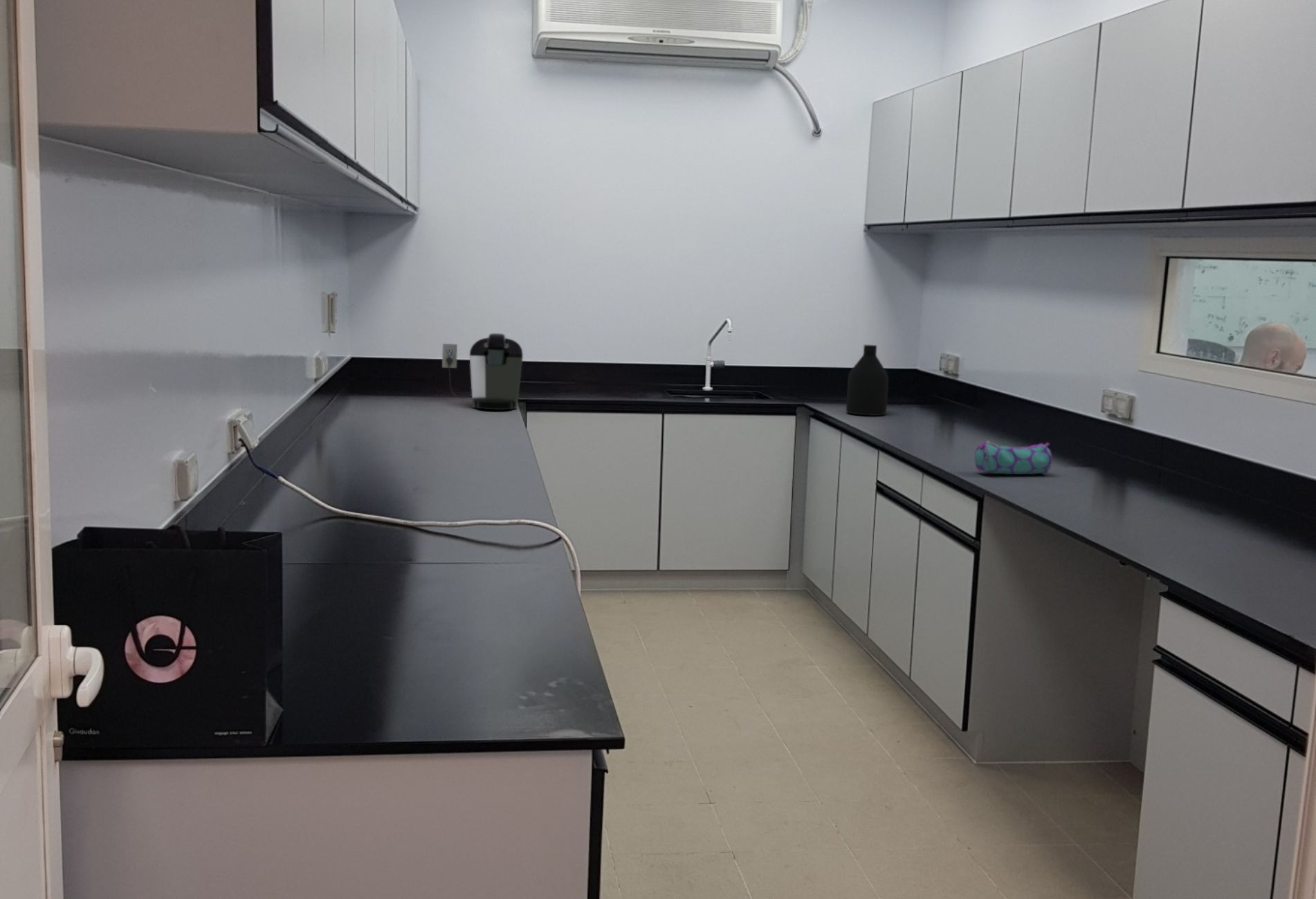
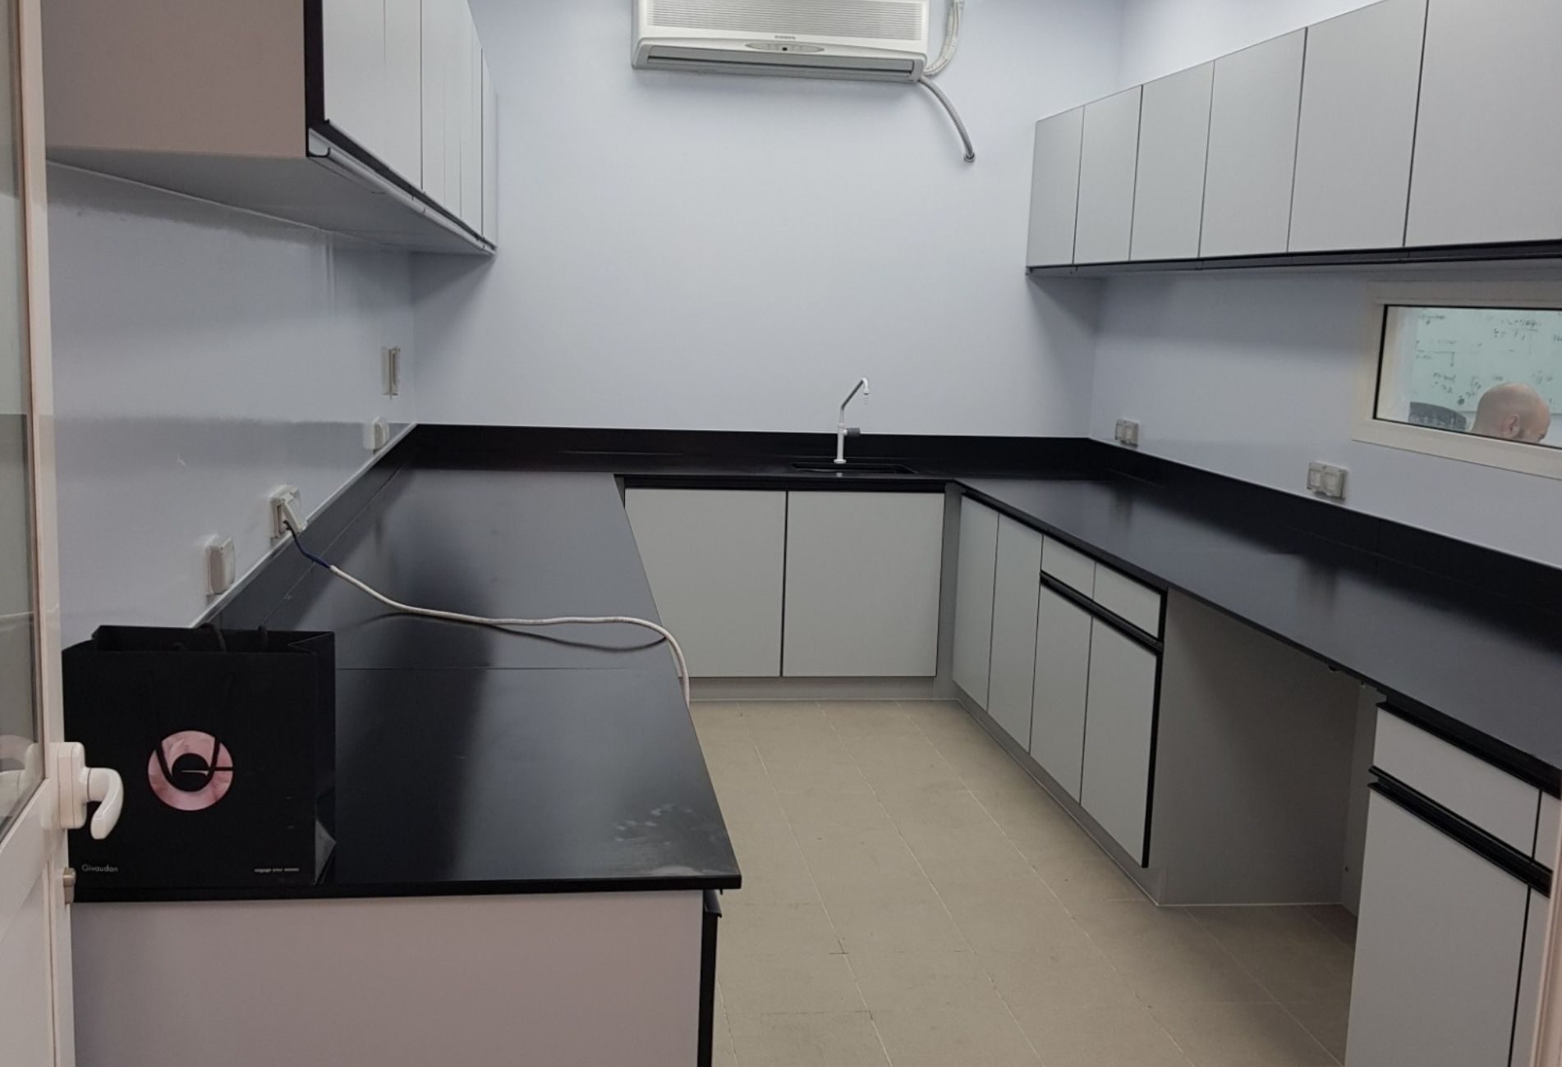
- pencil case [974,440,1052,475]
- coffee maker [441,333,524,411]
- bottle [846,344,889,416]
